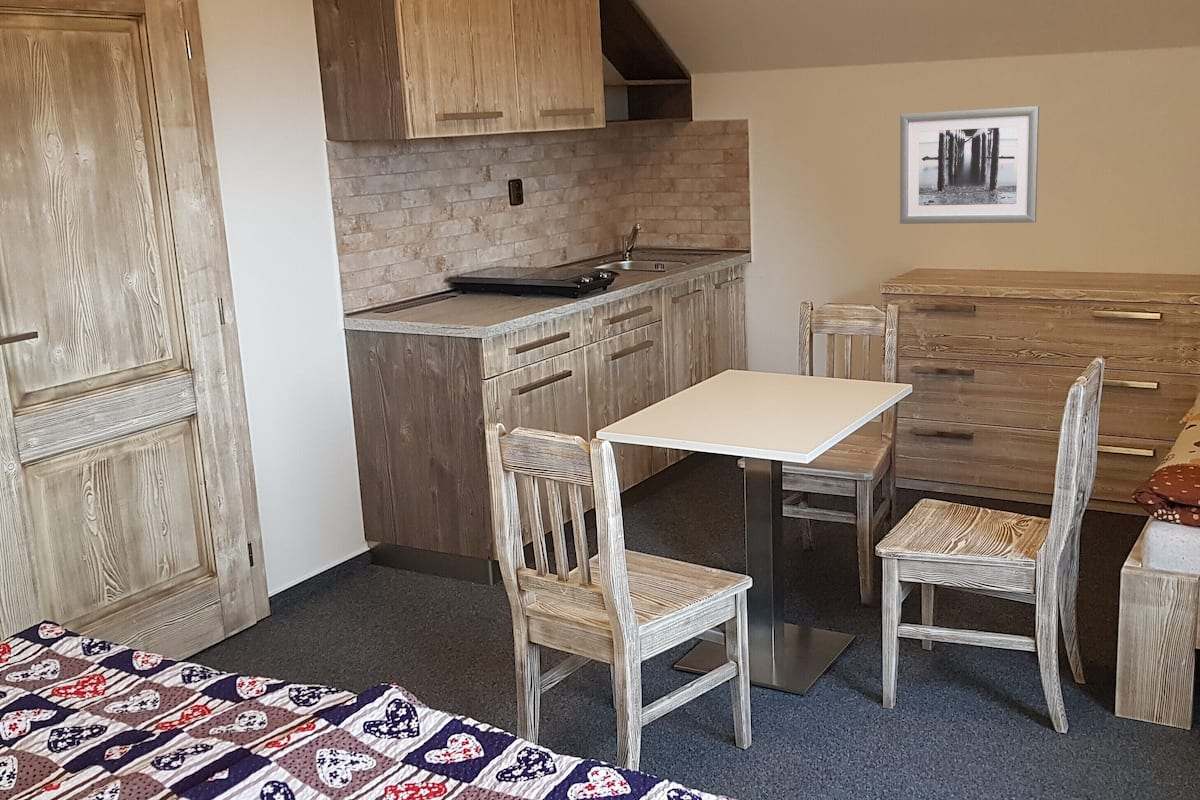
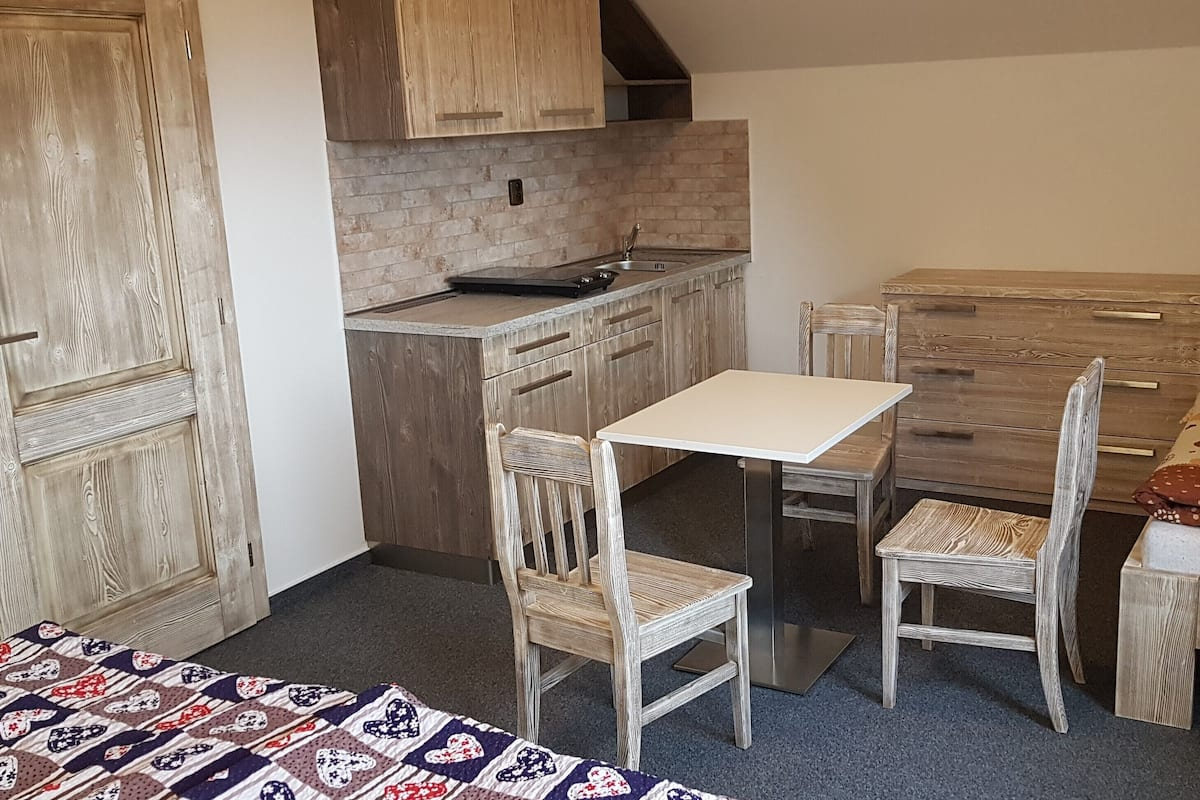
- wall art [899,105,1040,225]
